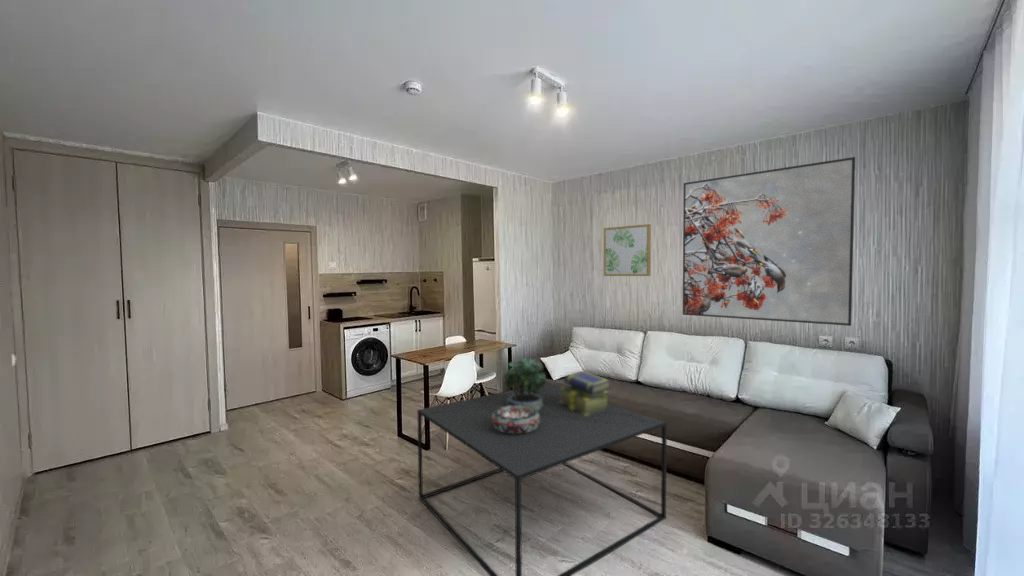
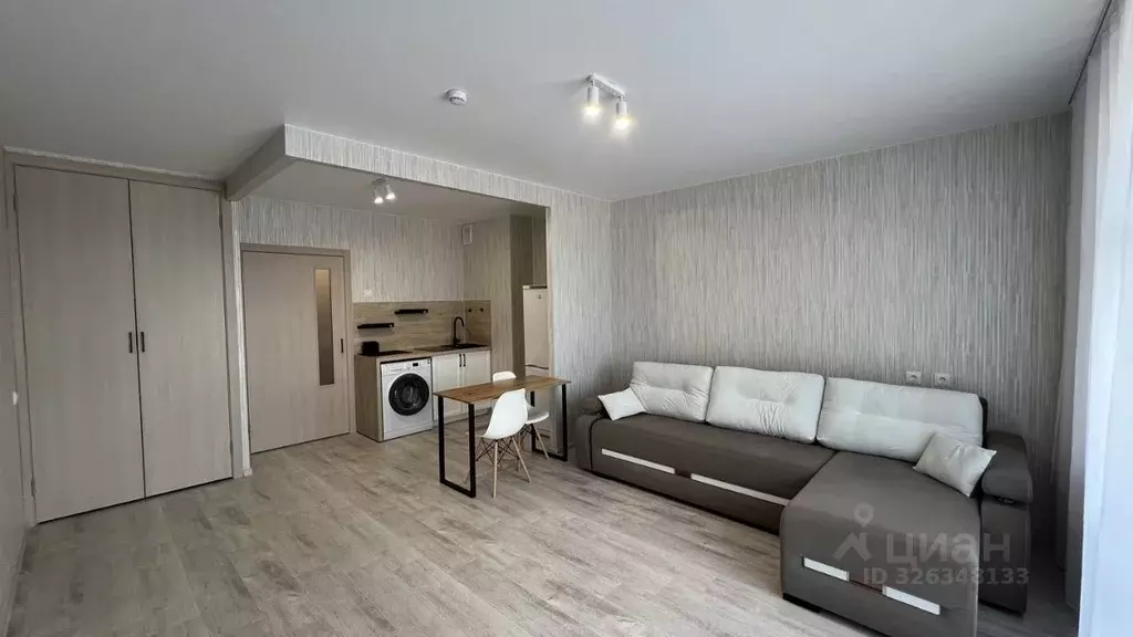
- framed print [682,156,856,327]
- coffee table [416,382,668,576]
- decorative bowl [492,405,540,434]
- potted plant [503,351,548,410]
- wall art [603,223,652,277]
- stack of books [560,370,612,415]
